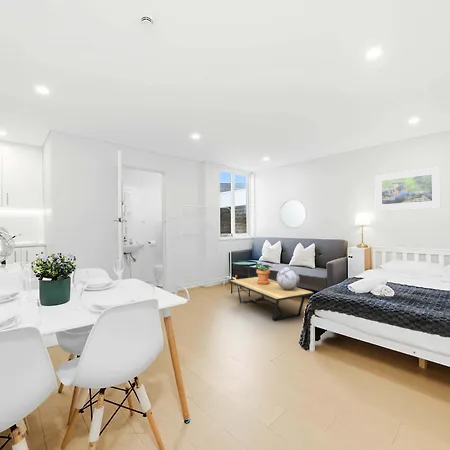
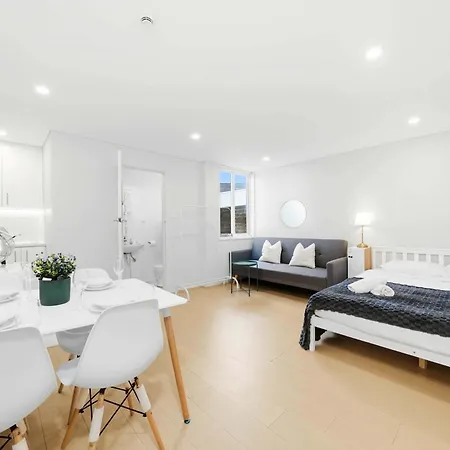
- potted plant [254,262,273,285]
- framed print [374,166,441,211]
- decorative sphere [276,266,300,290]
- coffee table [229,276,315,322]
